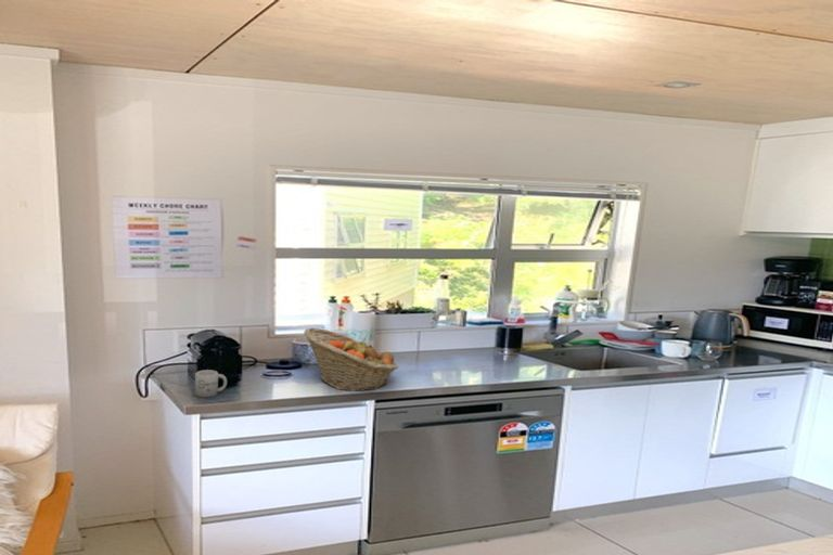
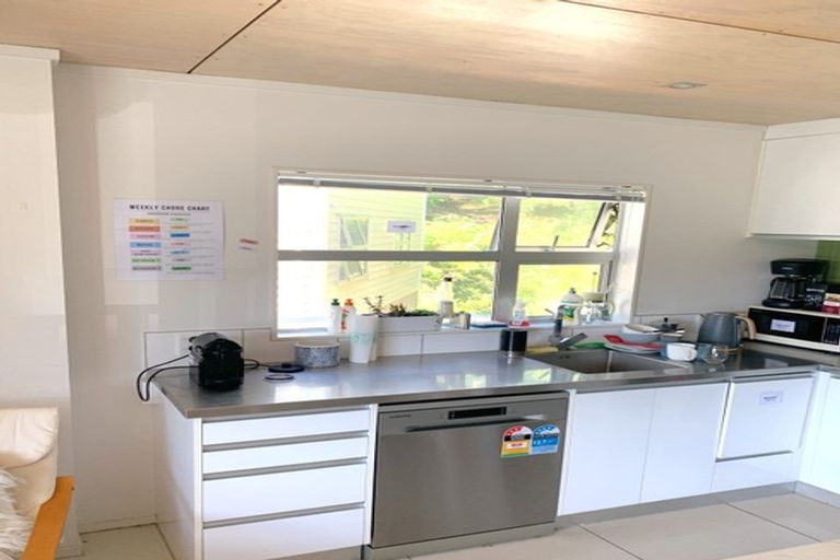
- mug [194,369,228,398]
- fruit basket [303,326,399,392]
